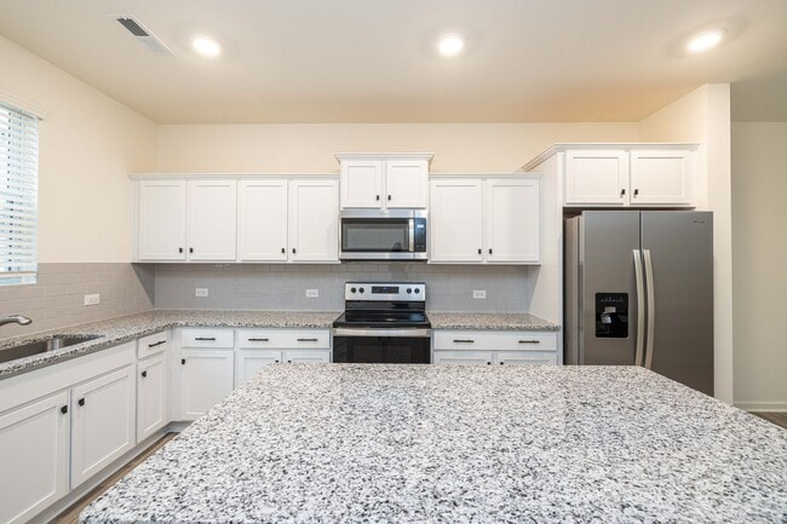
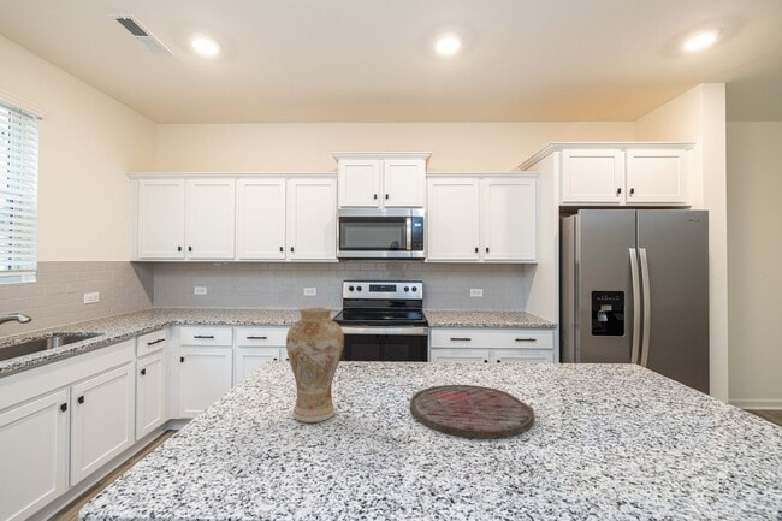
+ vase [285,304,345,424]
+ cutting board [409,384,535,439]
